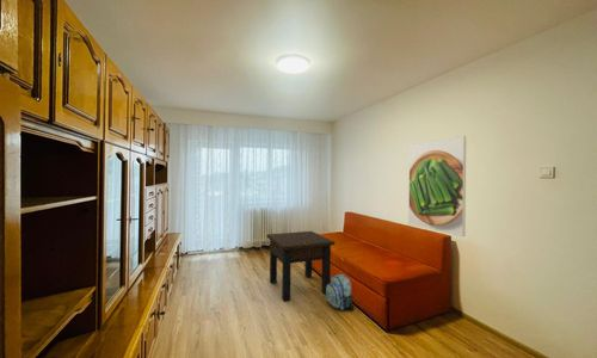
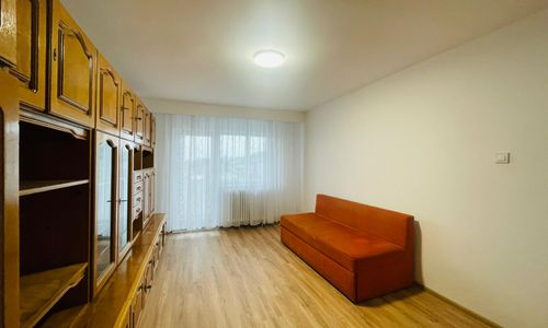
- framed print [407,135,467,237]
- side table [266,230,336,302]
- backpack [325,273,356,311]
